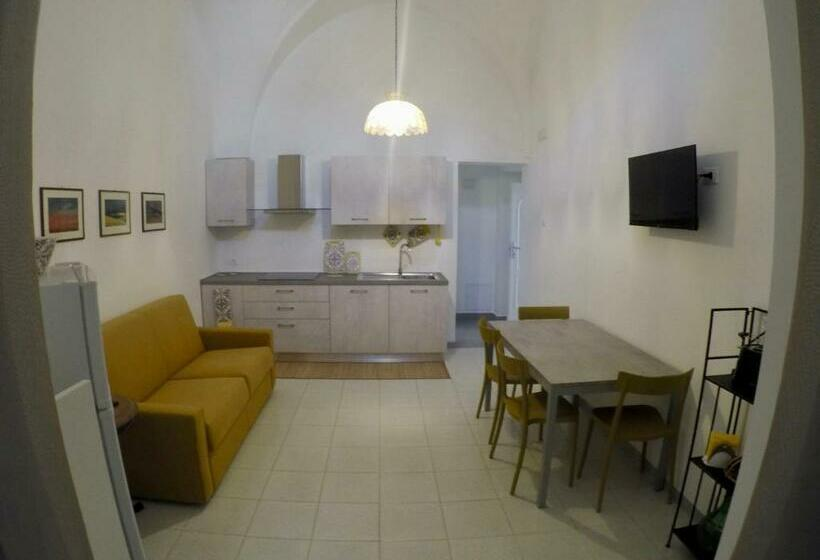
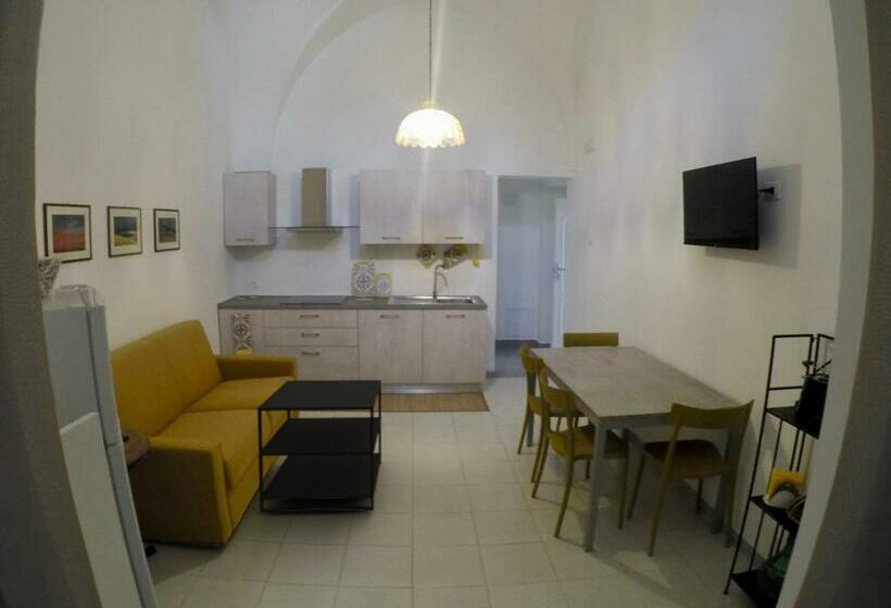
+ side table [256,379,382,514]
